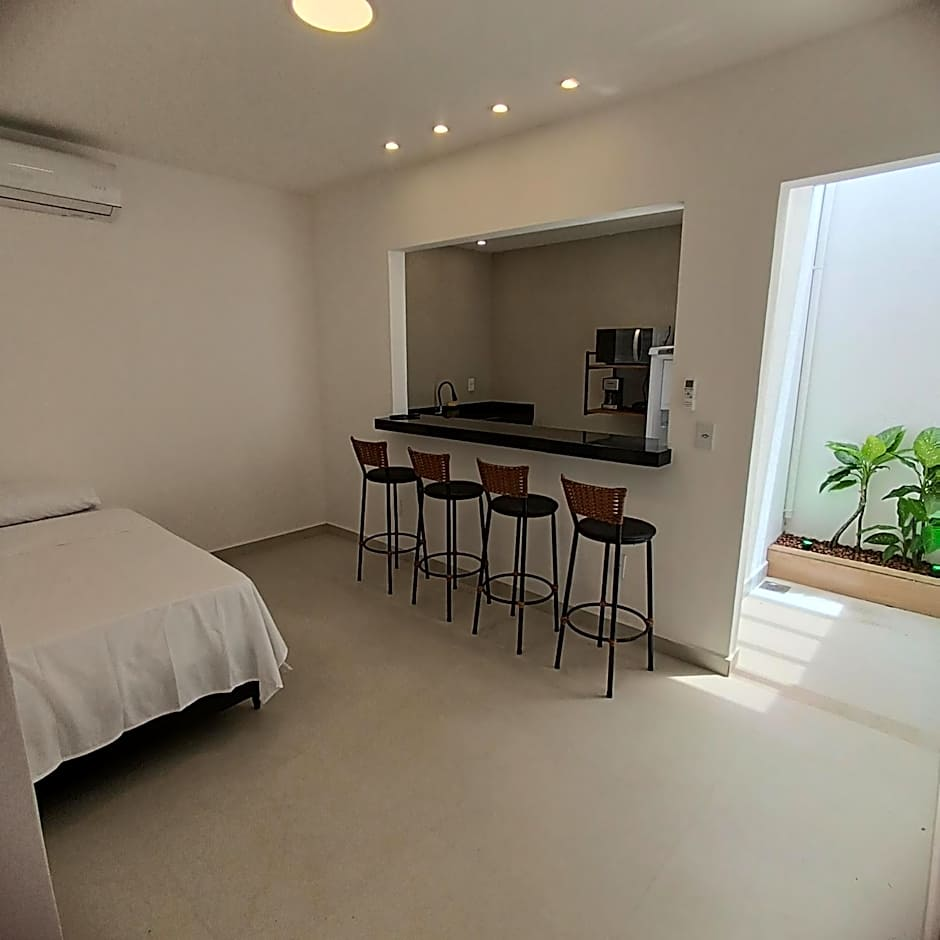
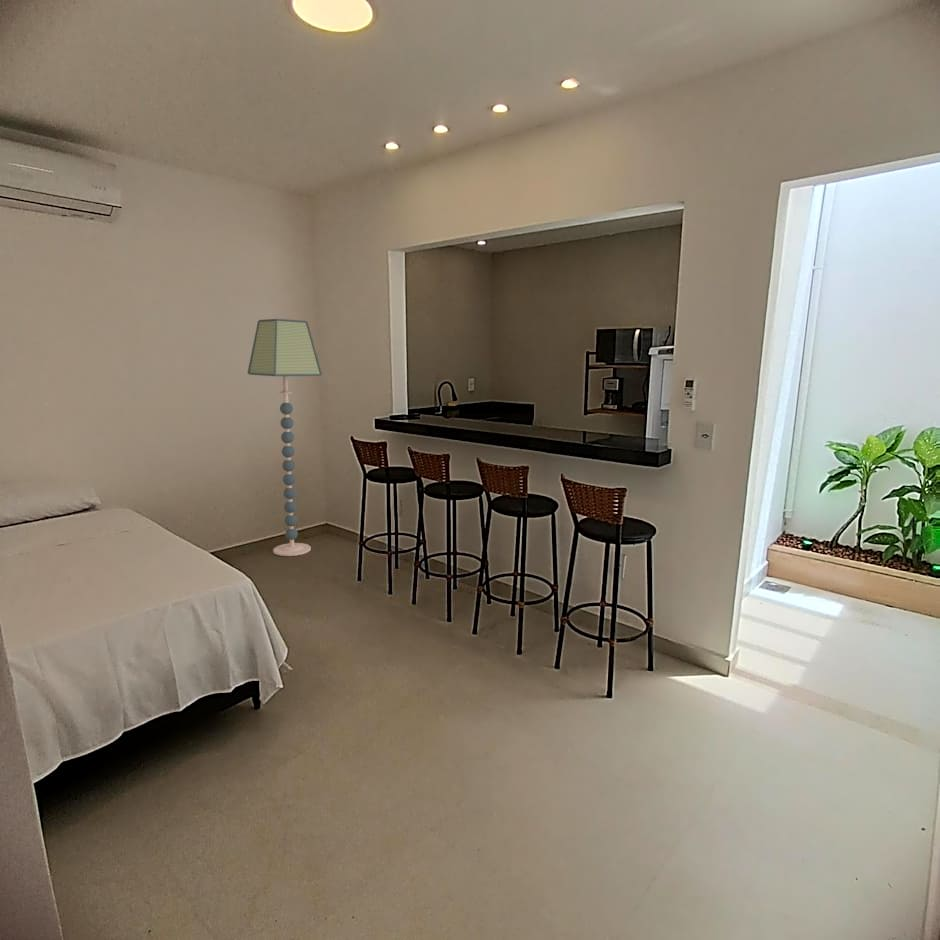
+ floor lamp [247,318,323,557]
